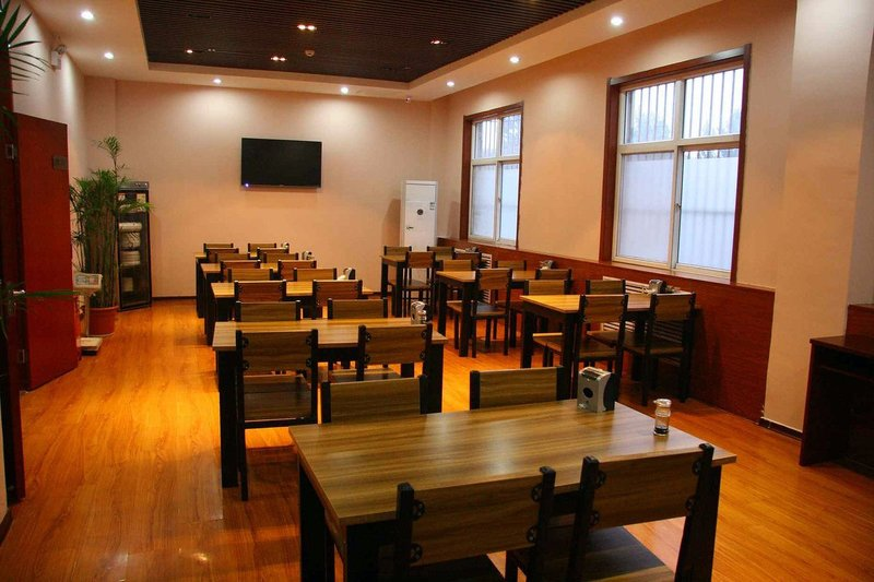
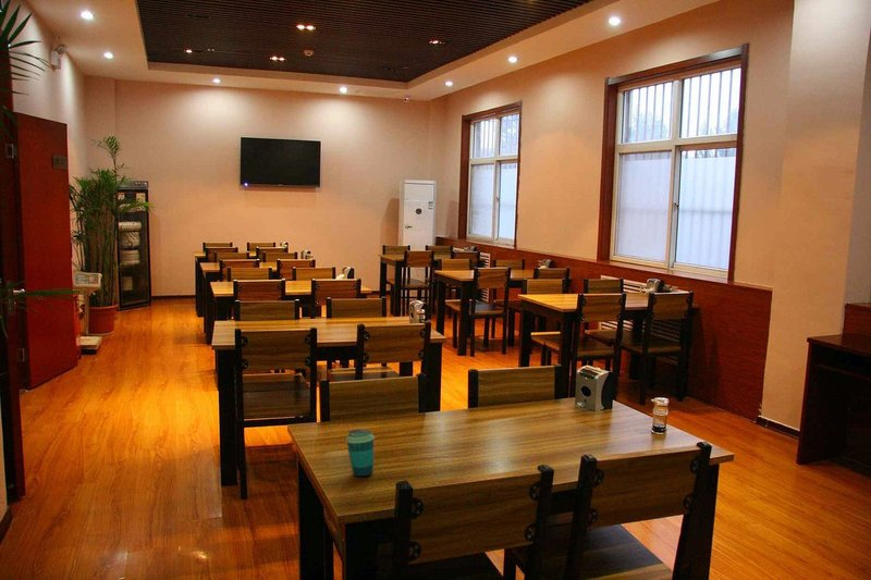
+ cup [345,428,376,478]
